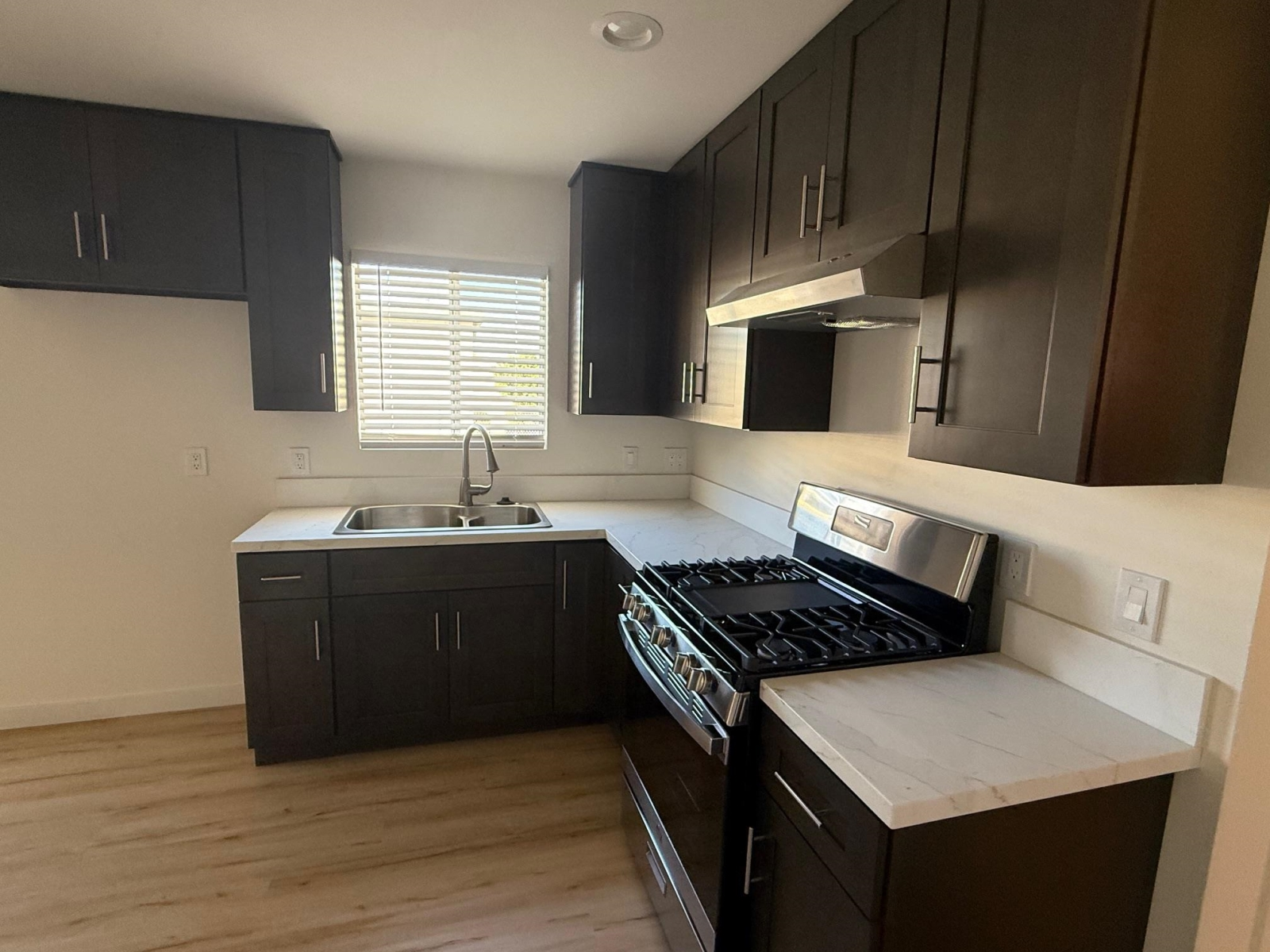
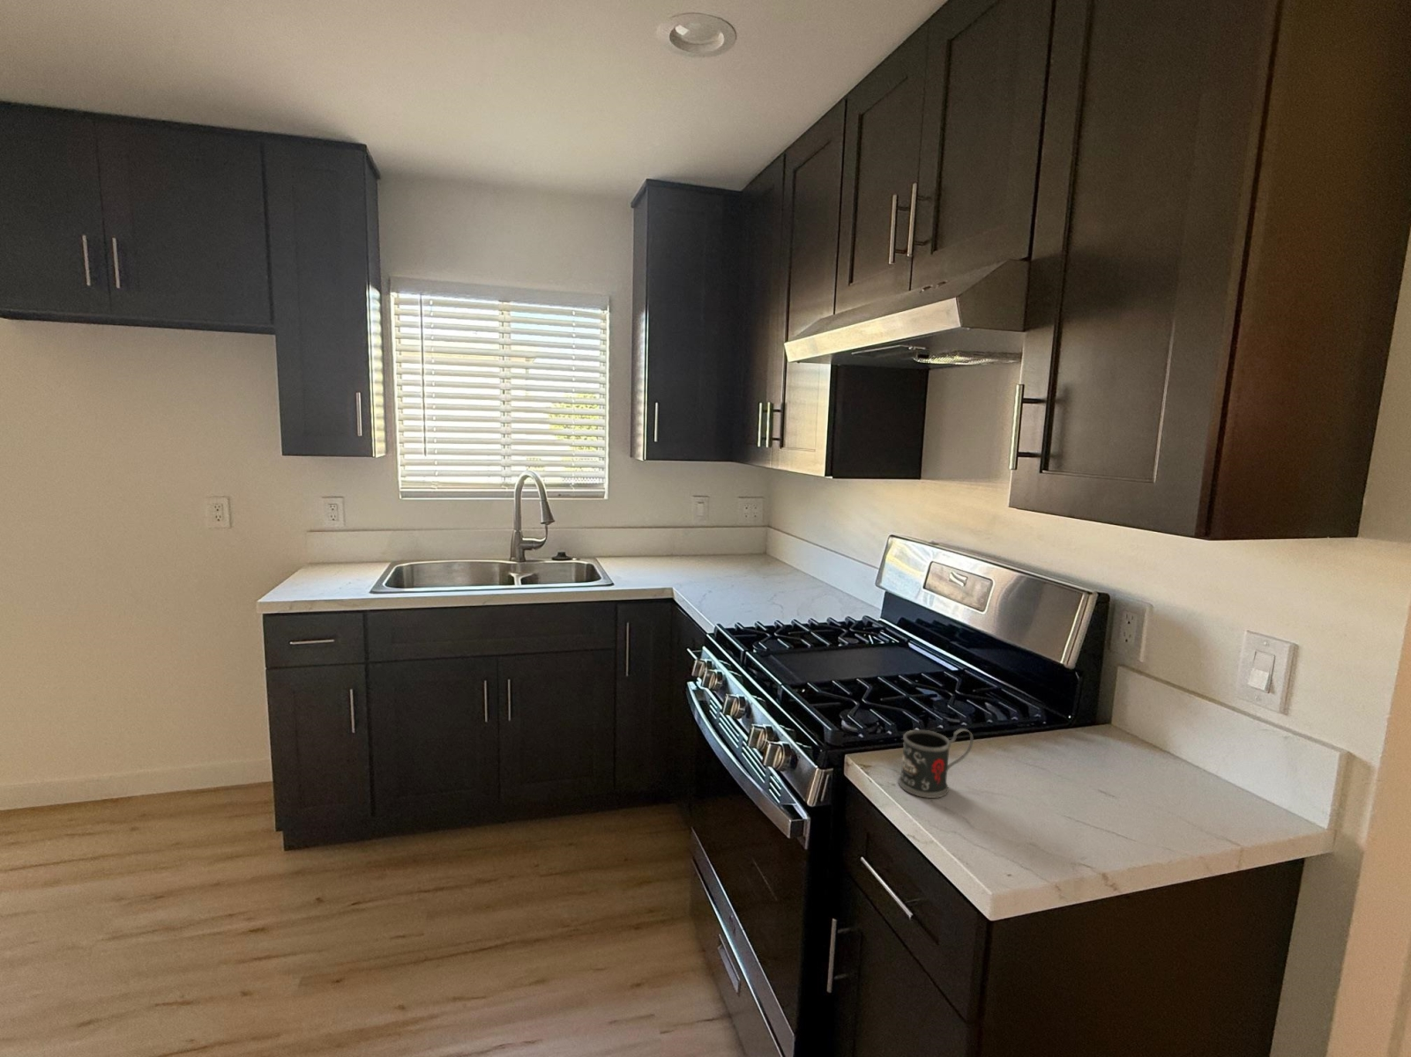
+ mug [897,727,974,799]
